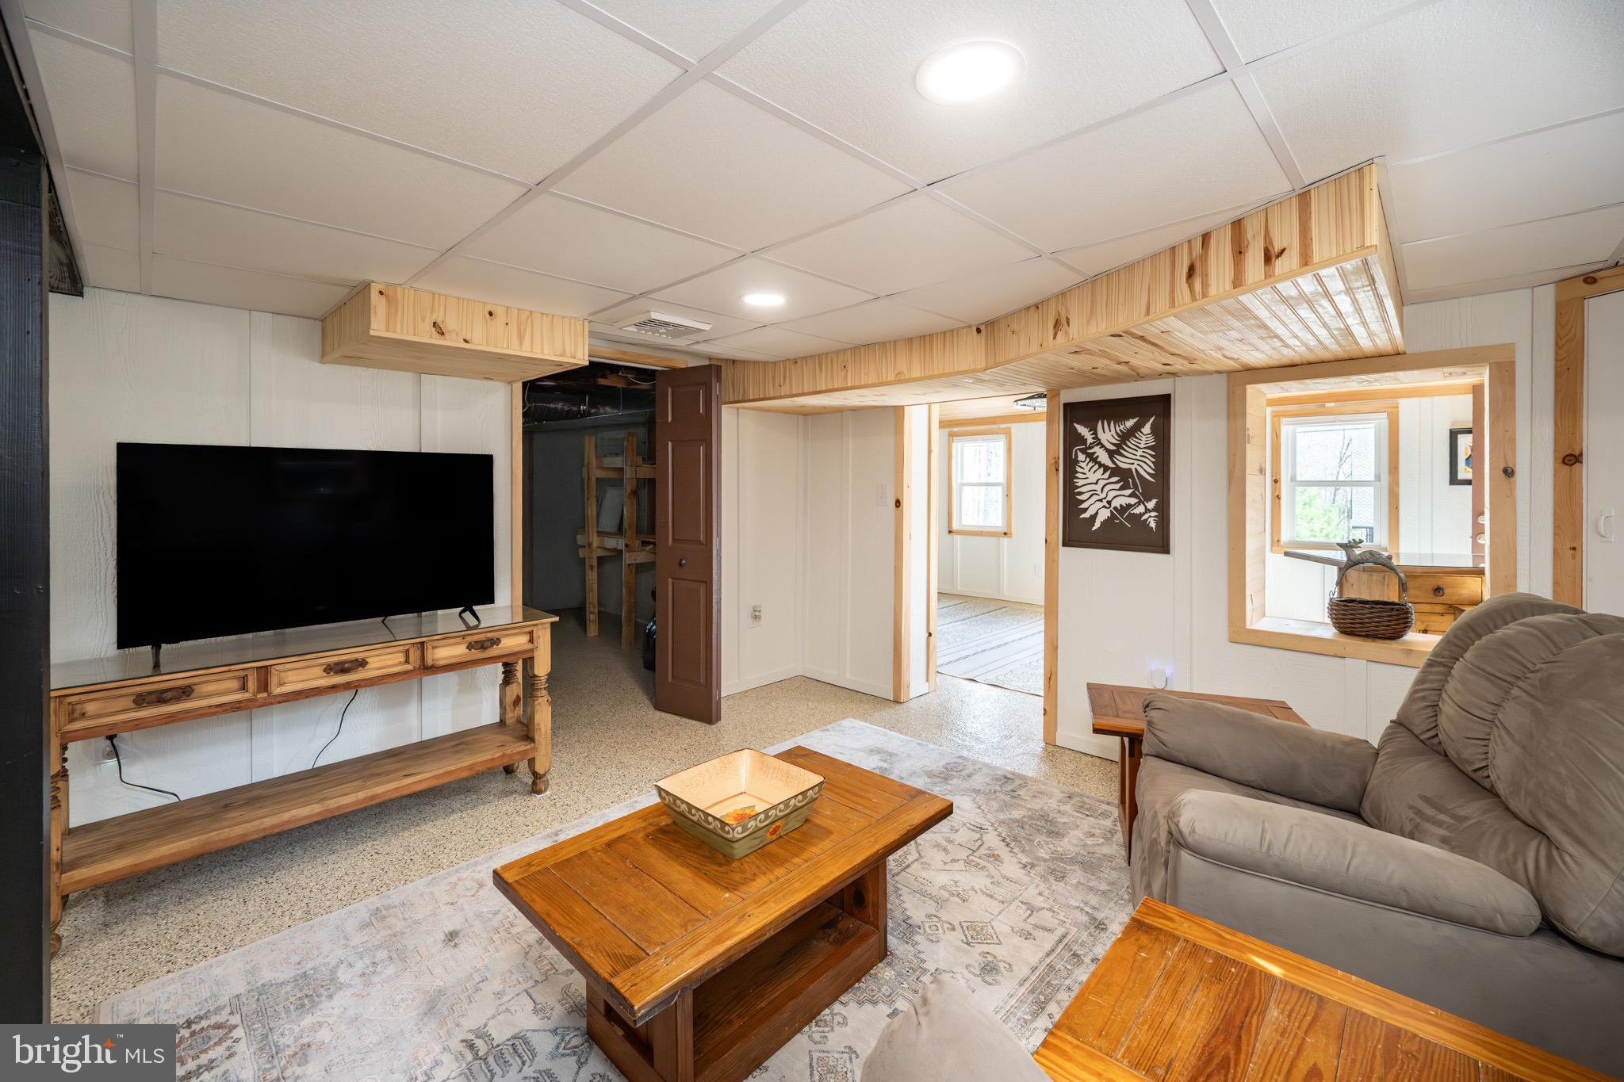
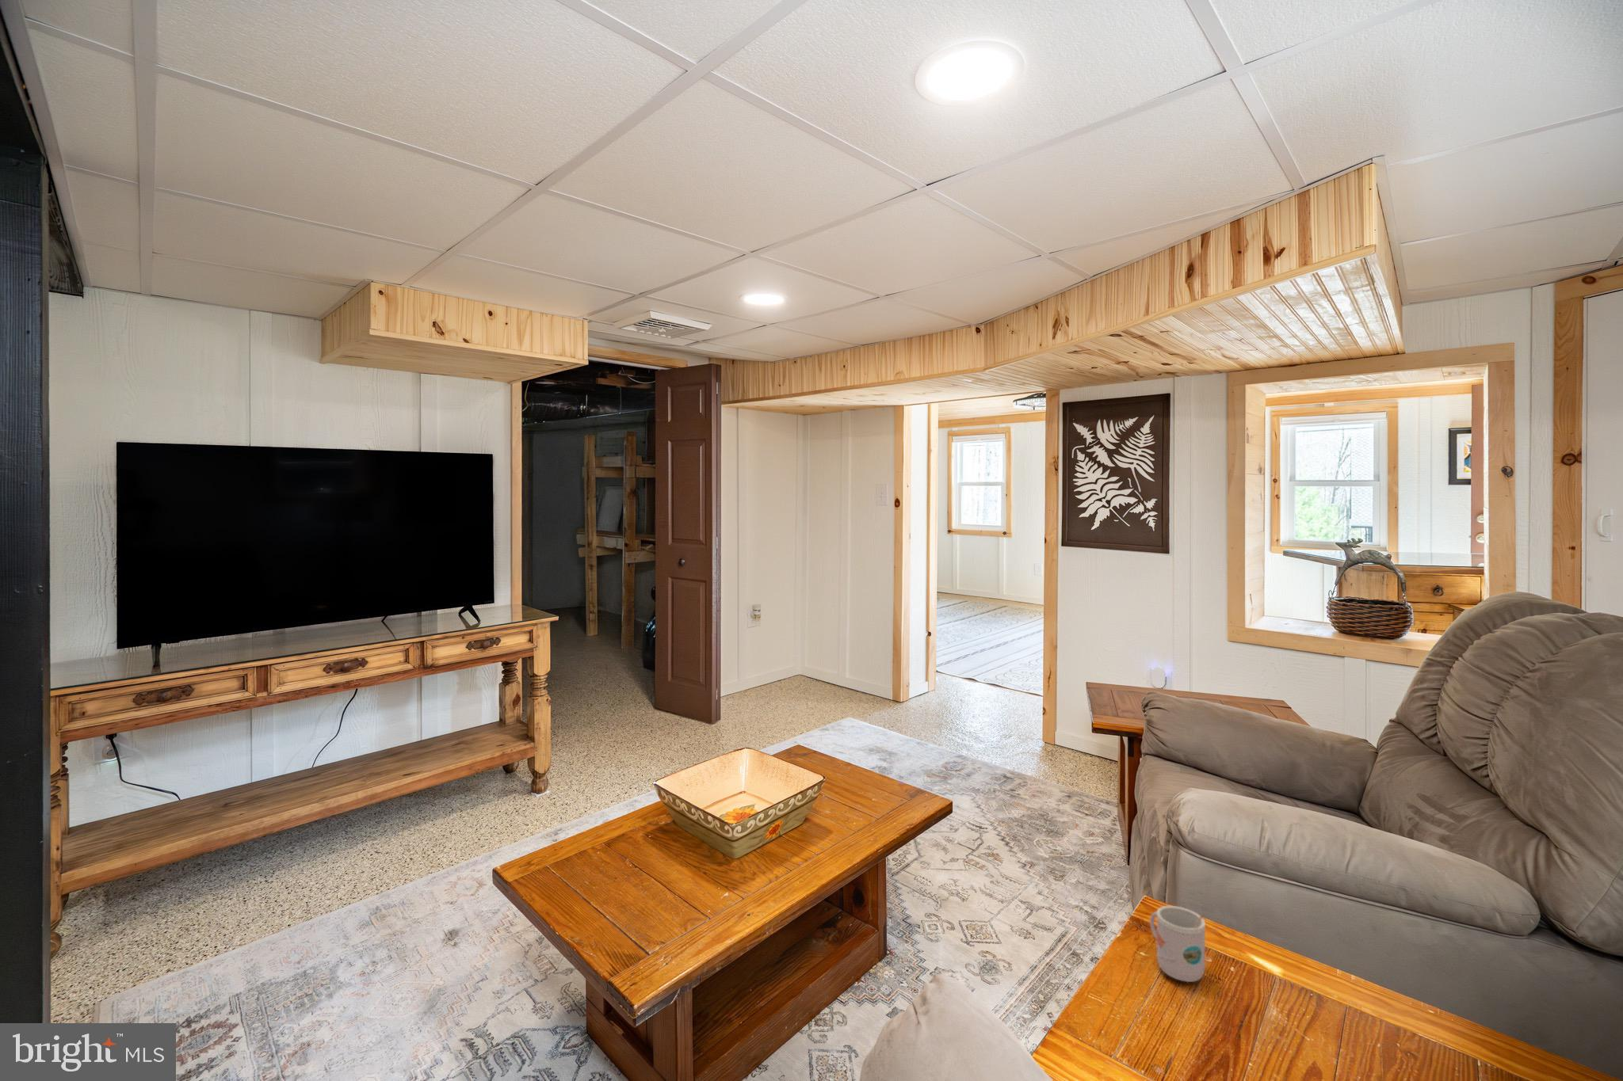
+ mug [1149,905,1207,983]
